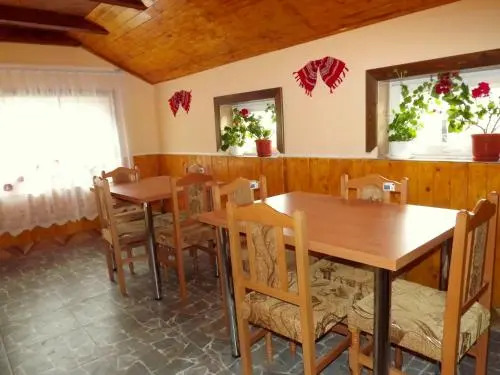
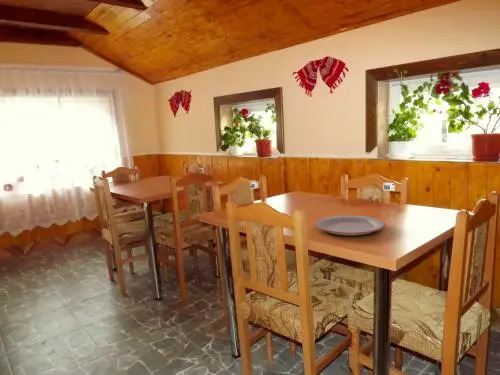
+ plate [314,214,386,236]
